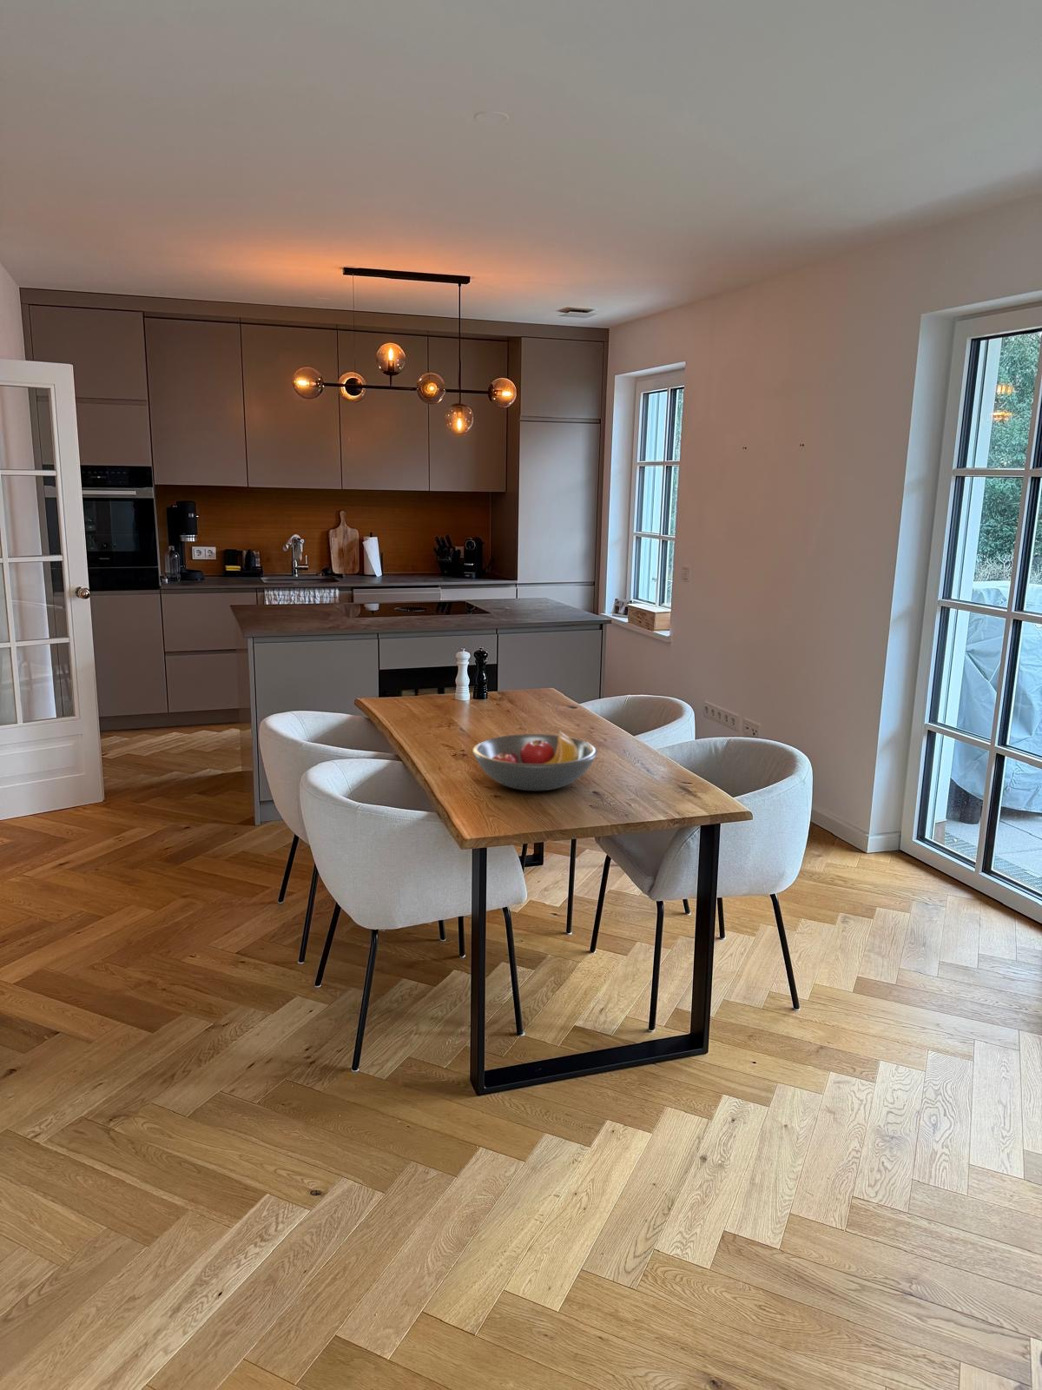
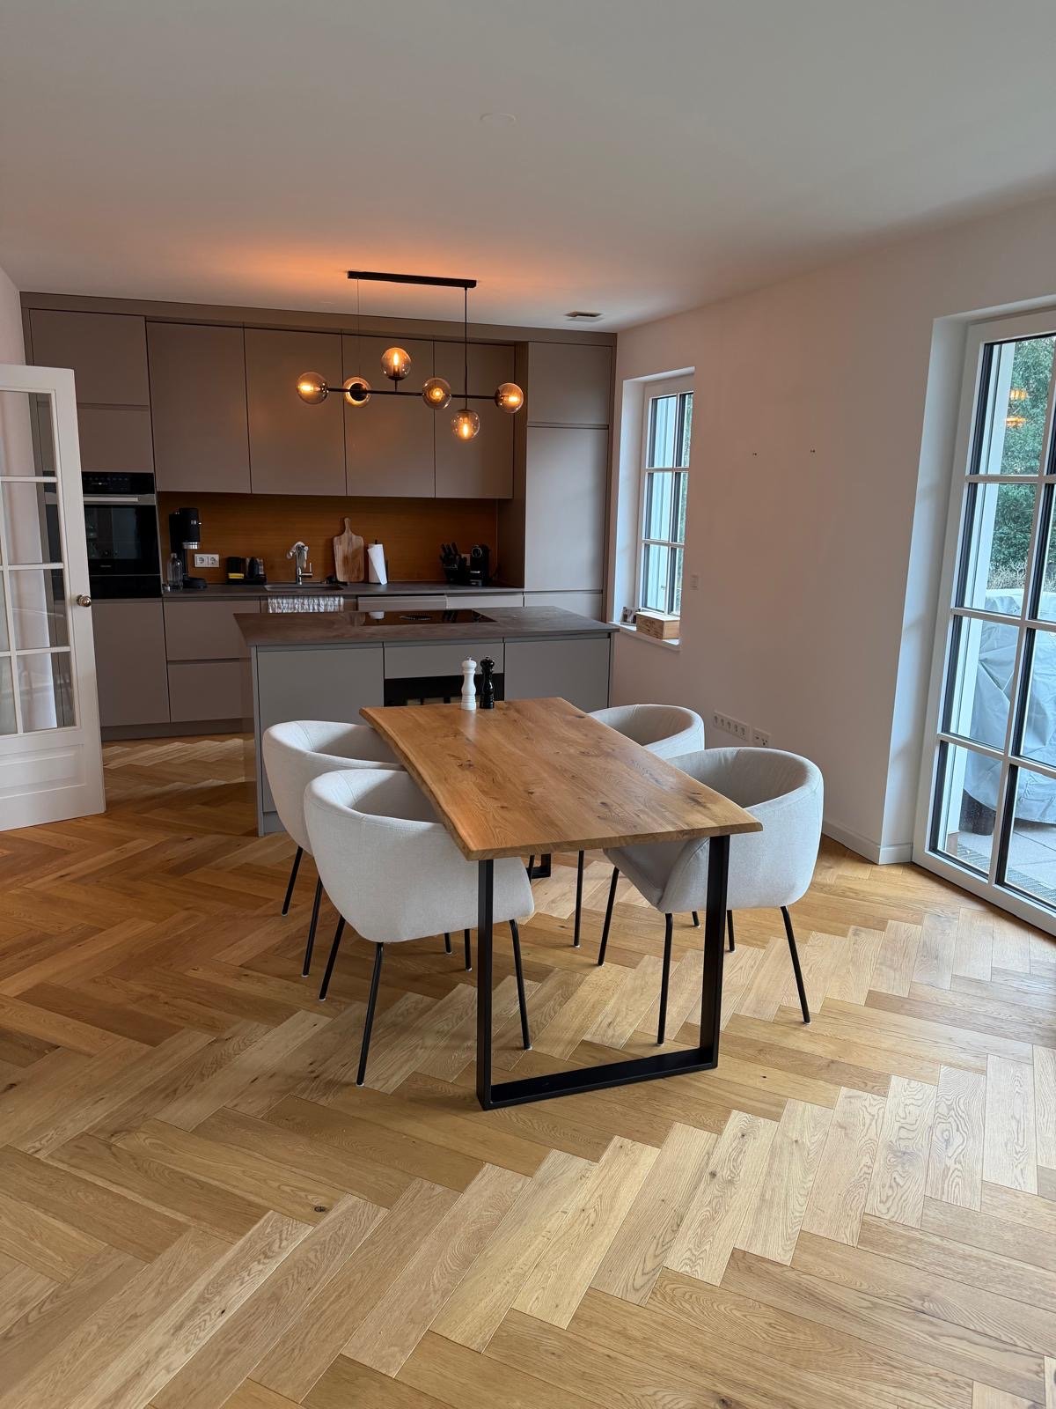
- fruit bowl [472,730,599,791]
